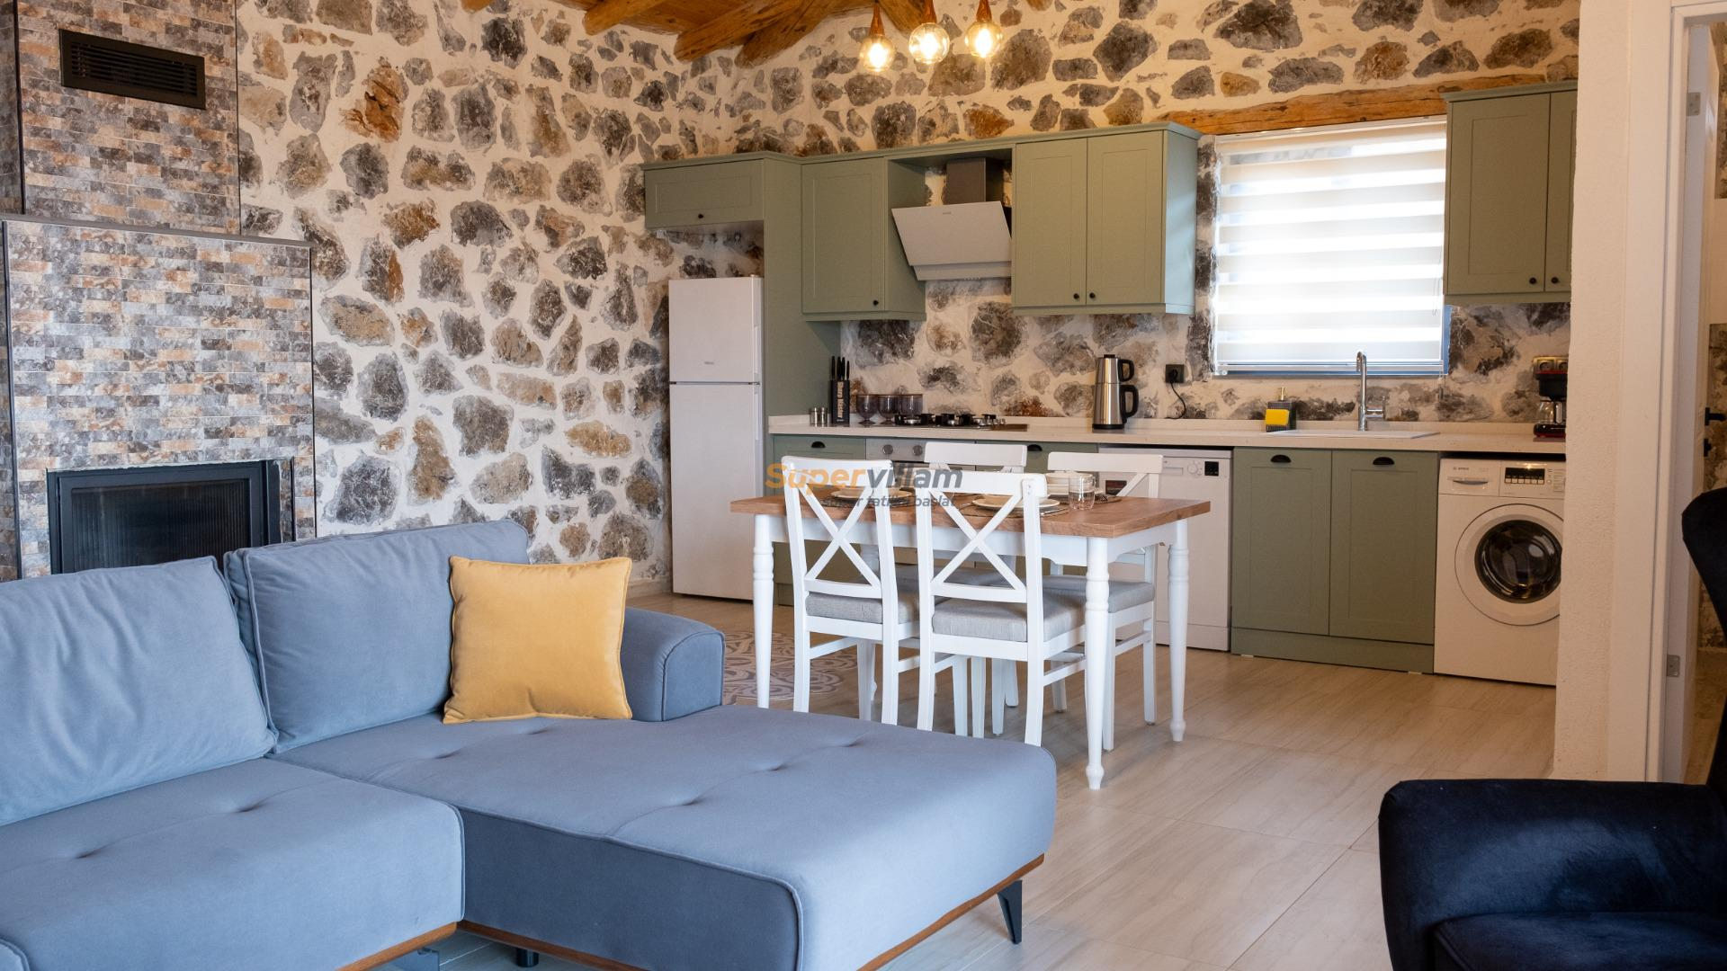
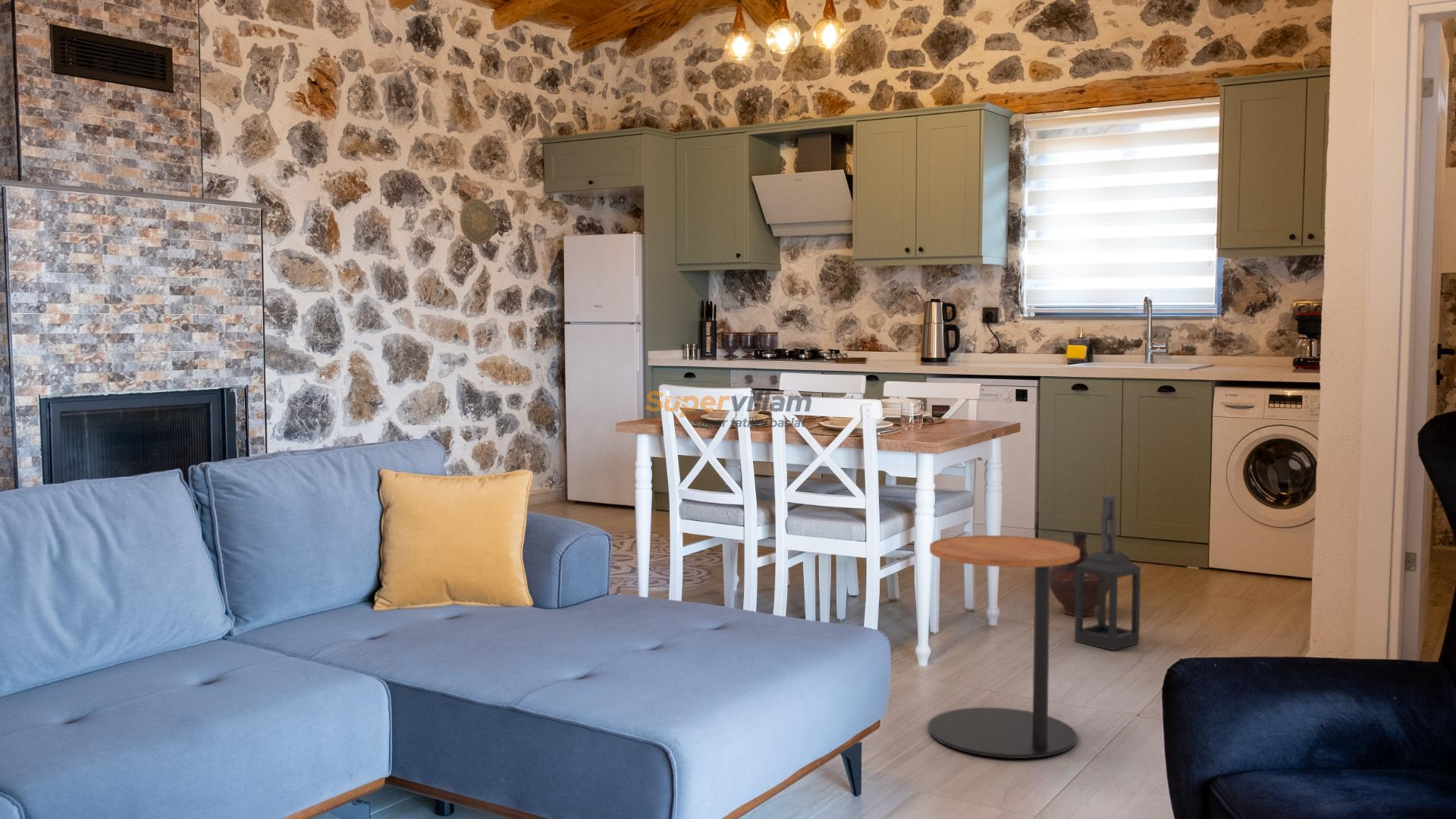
+ decorative plate [459,199,496,246]
+ side table [927,535,1080,759]
+ lantern [1074,494,1141,651]
+ ceramic jug [1050,532,1109,617]
